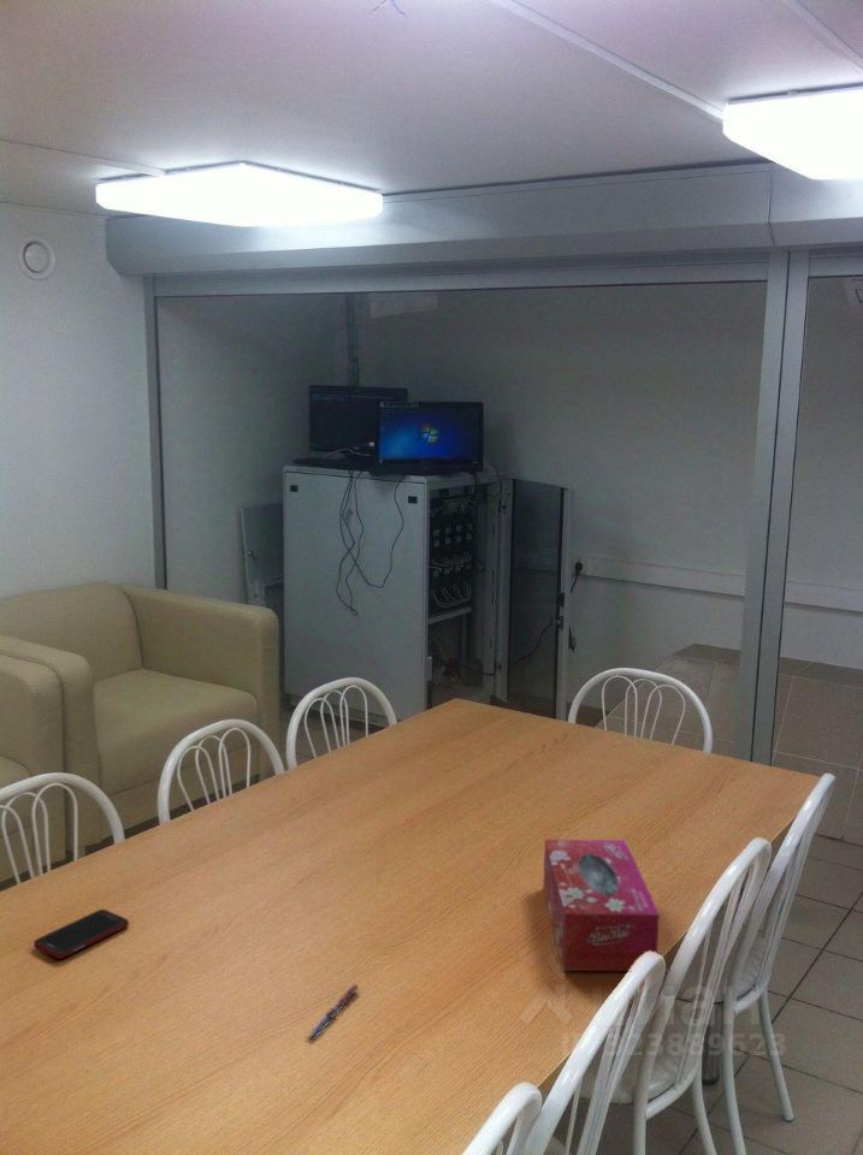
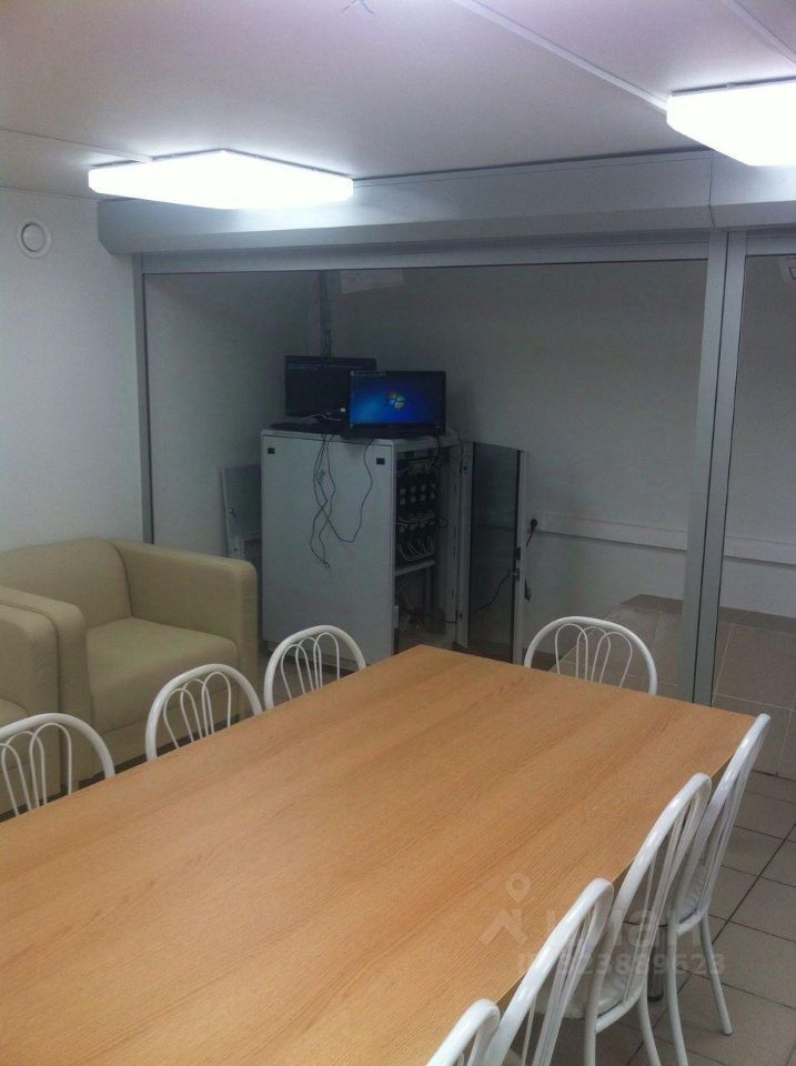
- pen [306,983,360,1040]
- cell phone [32,908,130,960]
- tissue box [542,839,661,972]
